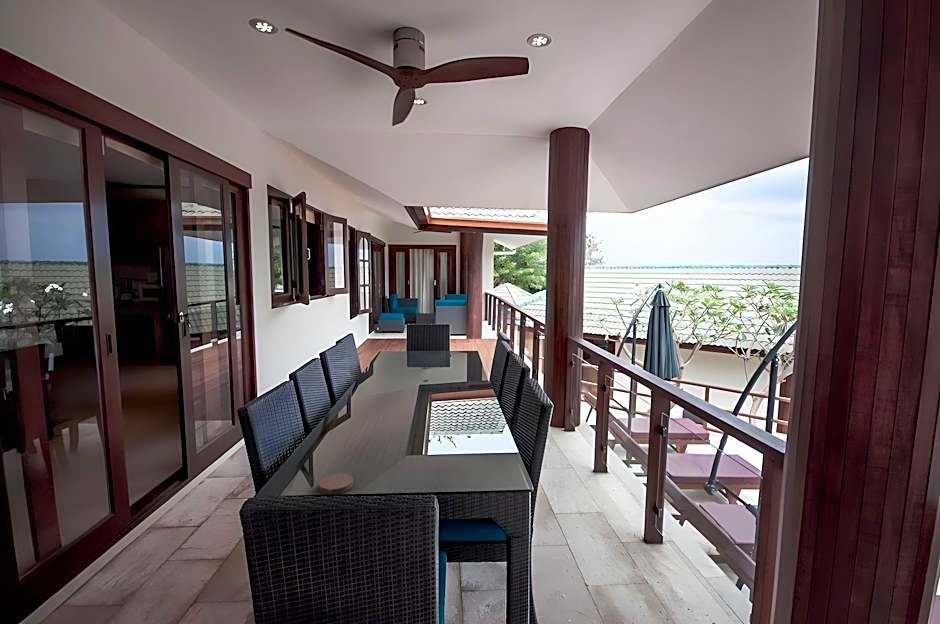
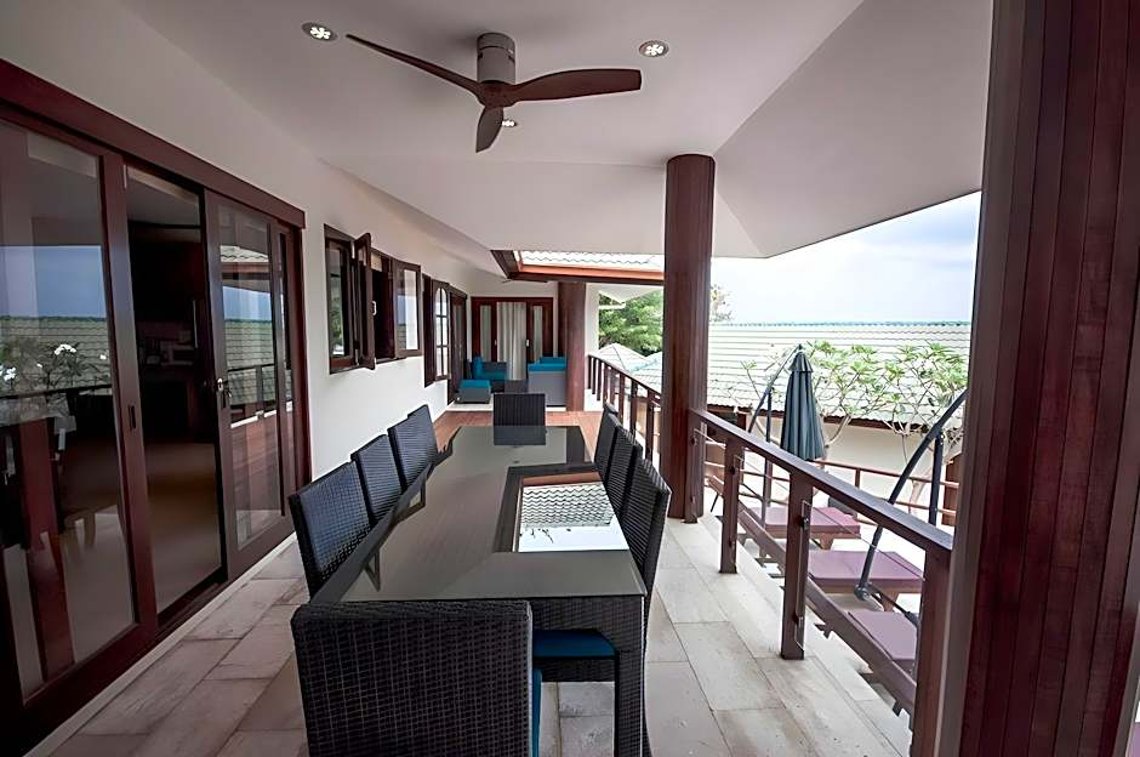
- coaster [318,473,354,495]
